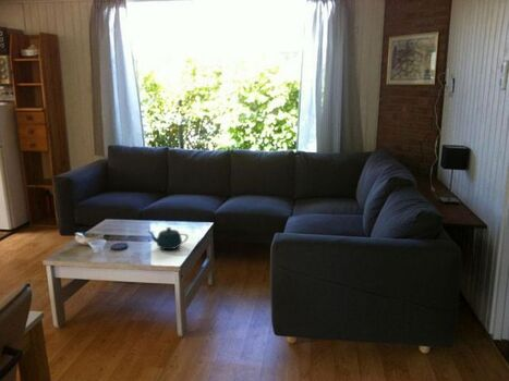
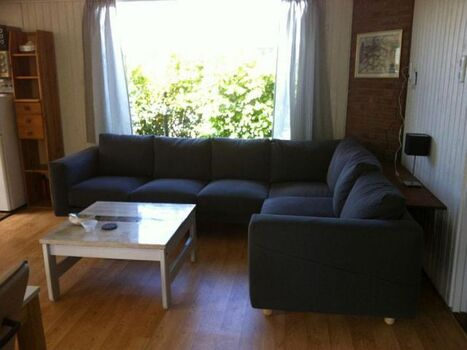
- teapot [147,226,190,250]
